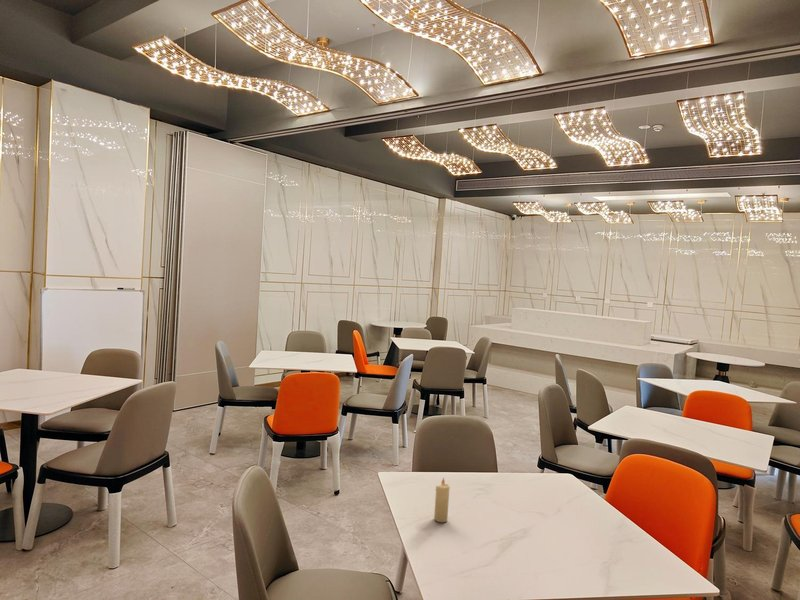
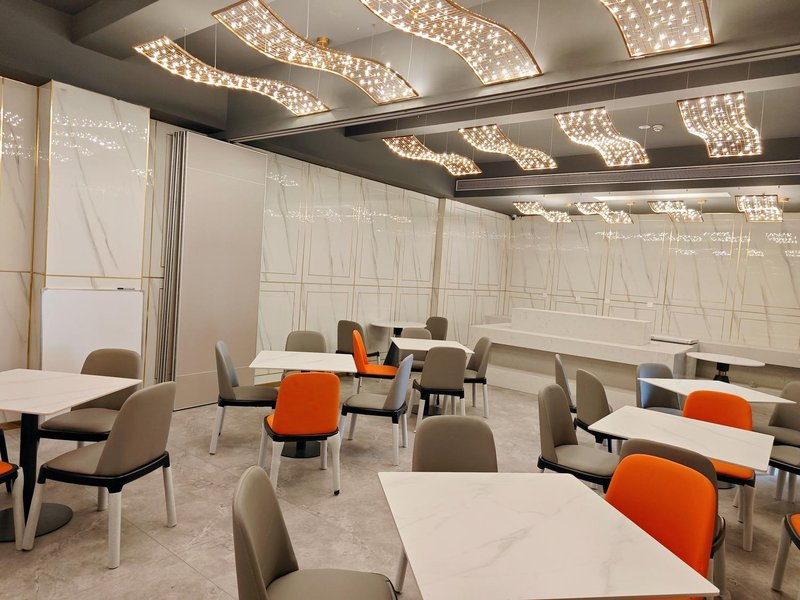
- candle [433,477,451,523]
